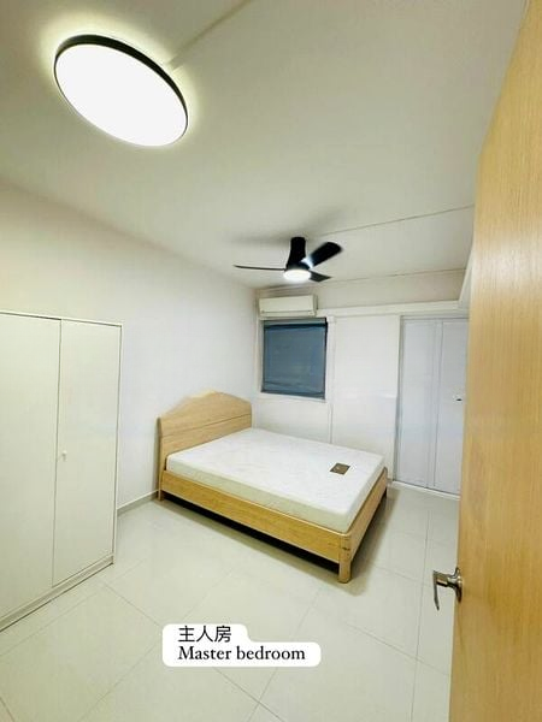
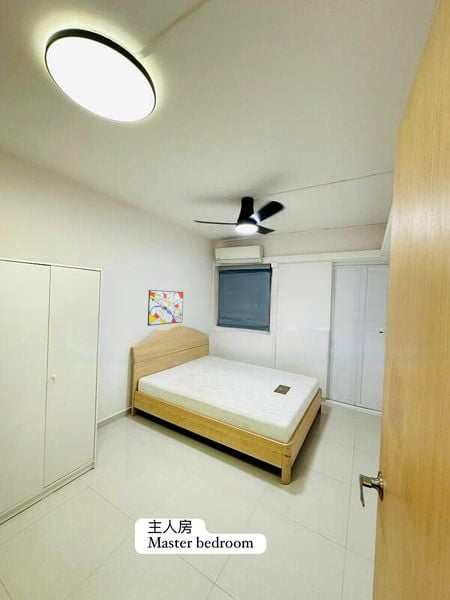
+ wall art [147,289,184,327]
